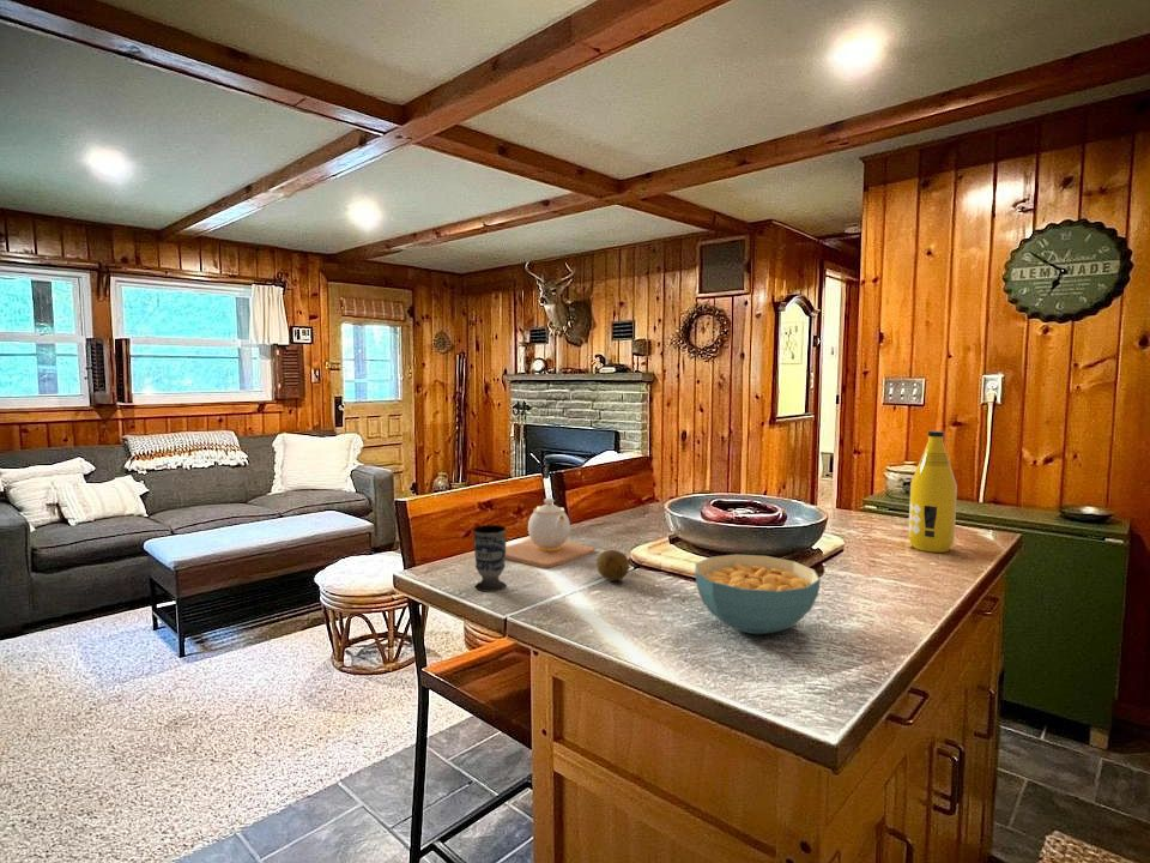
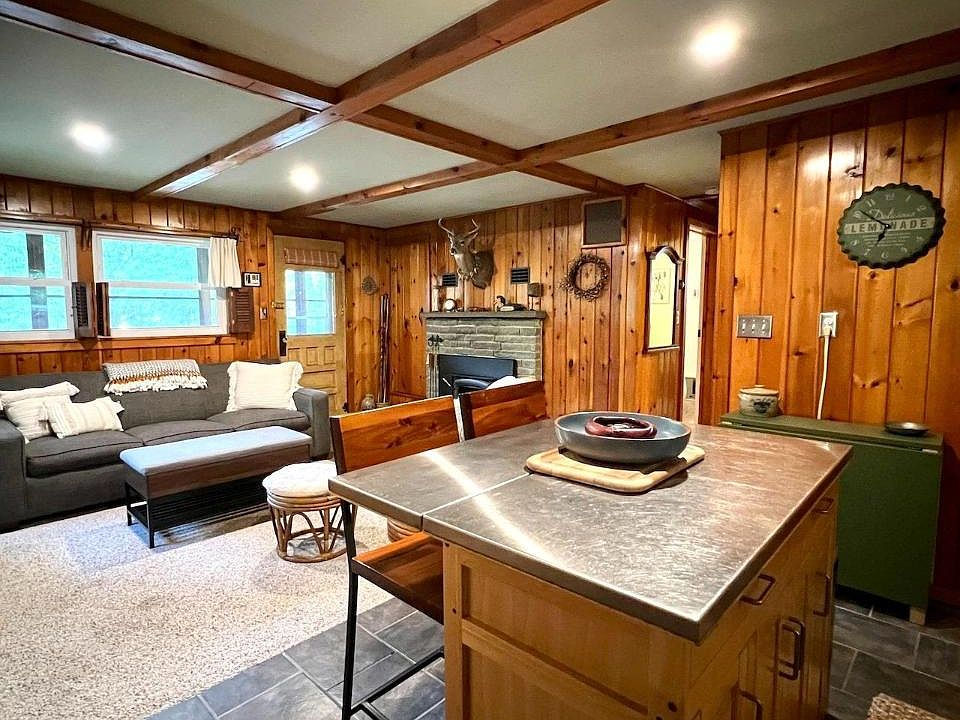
- fruit [595,549,630,581]
- cup [472,524,508,593]
- bottle [907,430,958,554]
- cereal bowl [695,554,822,635]
- teapot [506,496,597,569]
